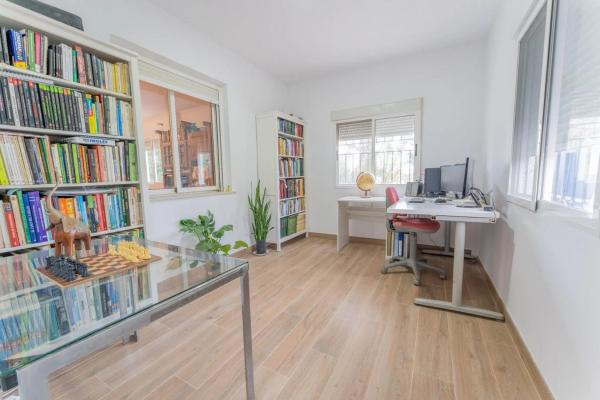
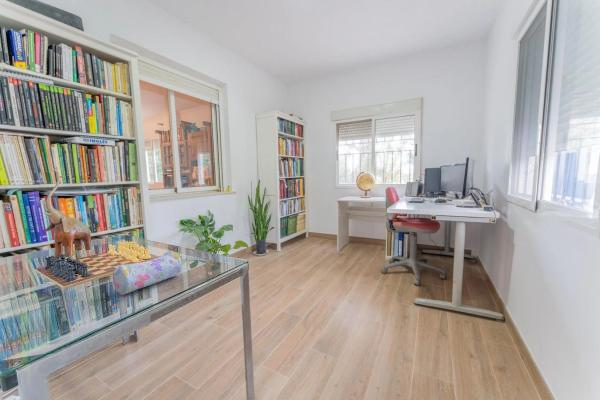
+ pencil case [112,250,183,296]
